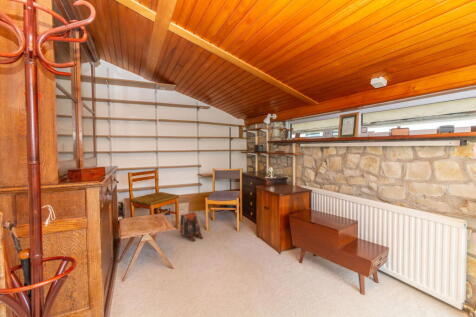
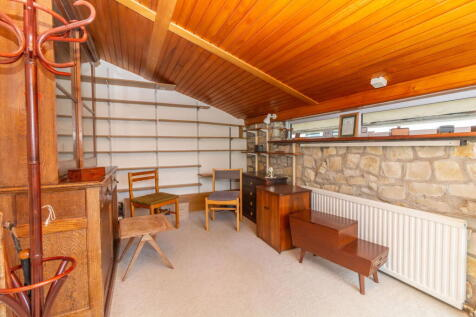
- backpack [179,211,204,242]
